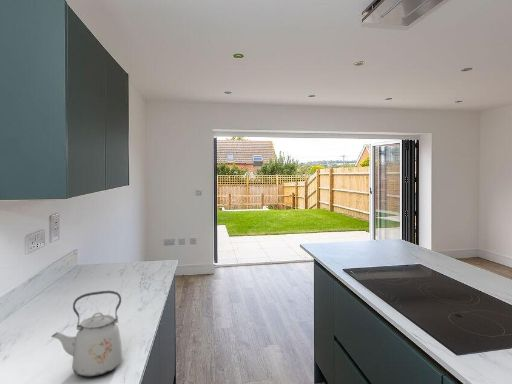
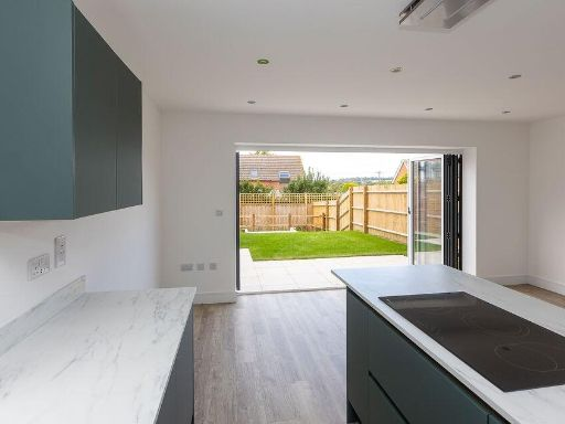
- kettle [50,290,123,378]
